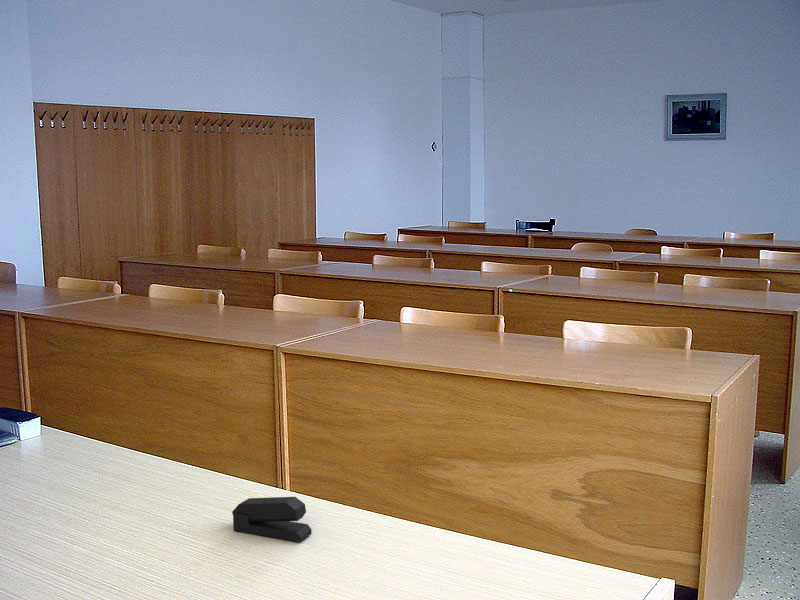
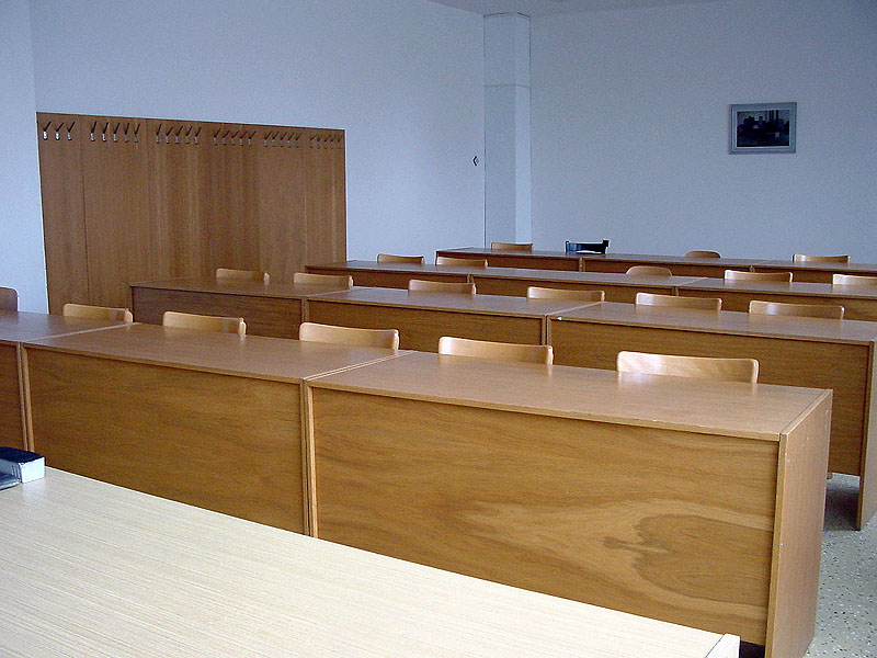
- stapler [231,496,312,543]
